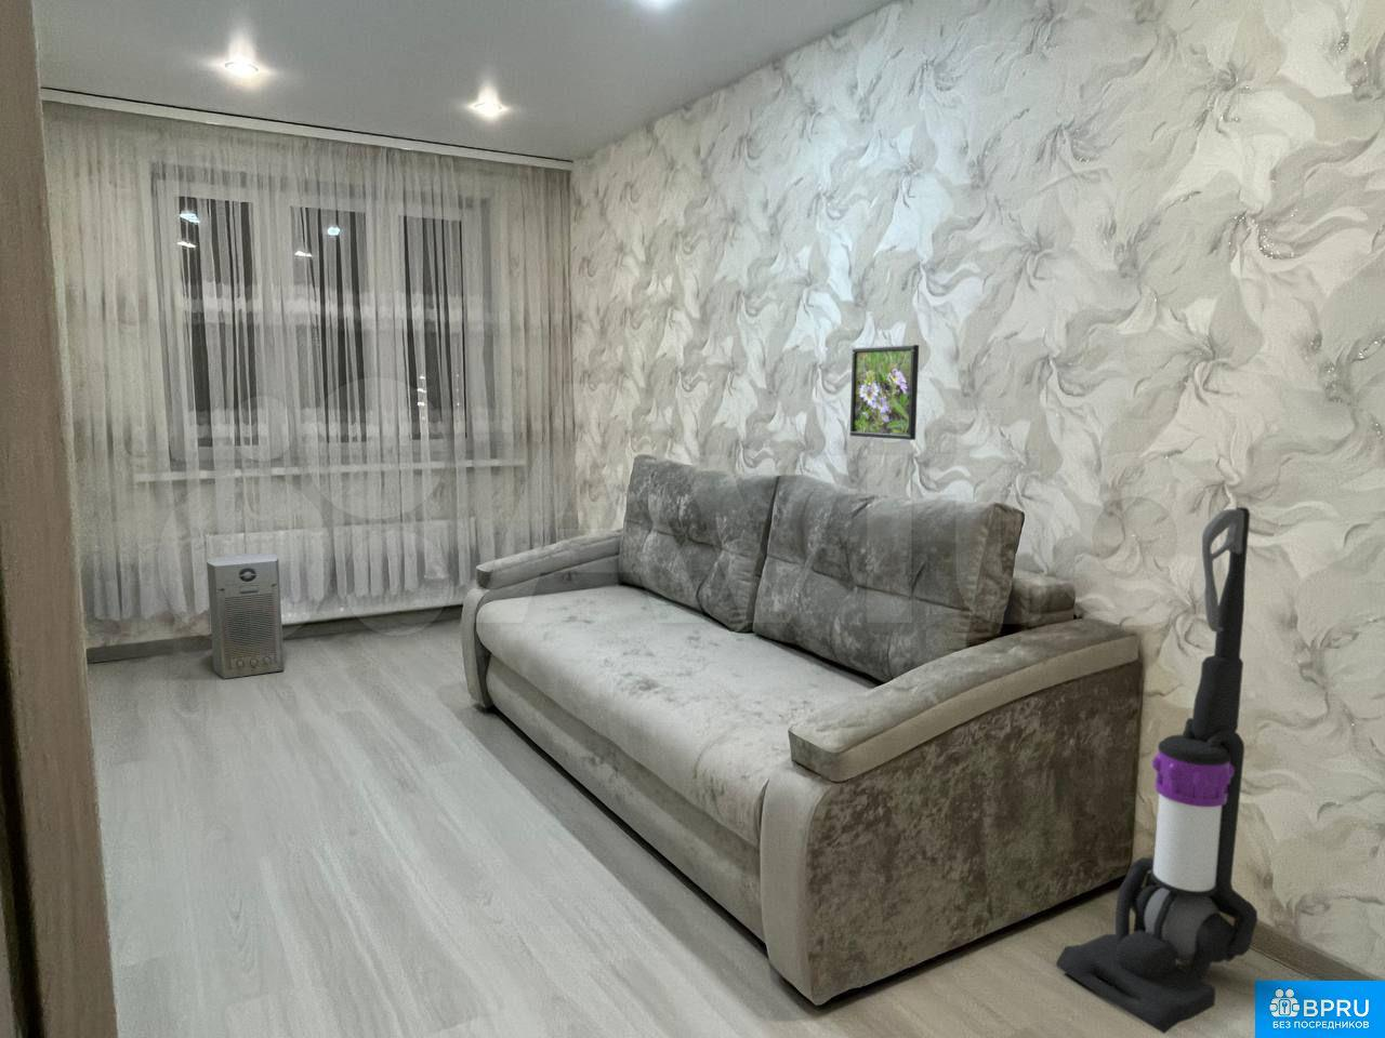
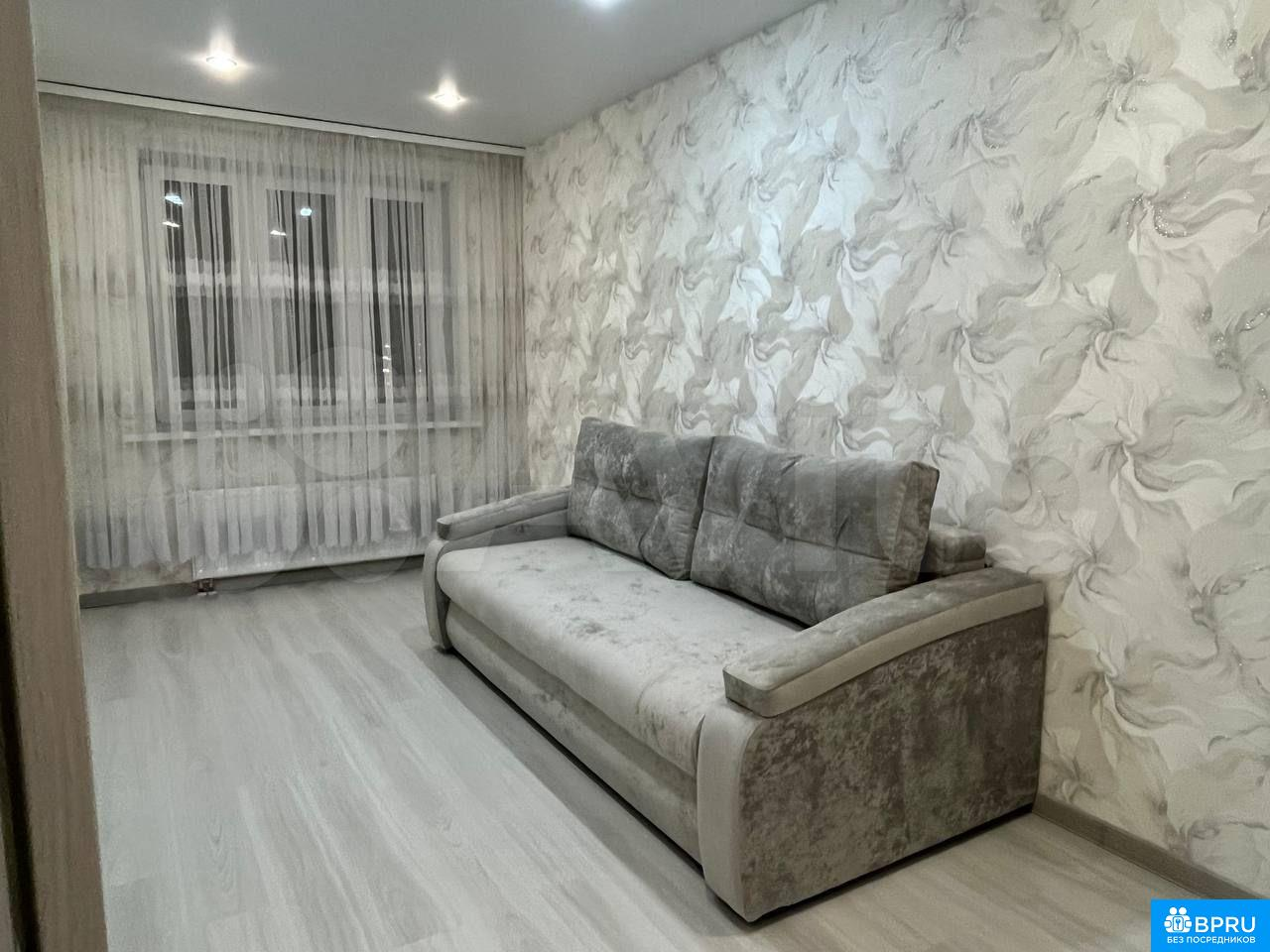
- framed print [850,343,919,442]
- vacuum cleaner [1055,506,1258,1035]
- fan [206,553,285,680]
